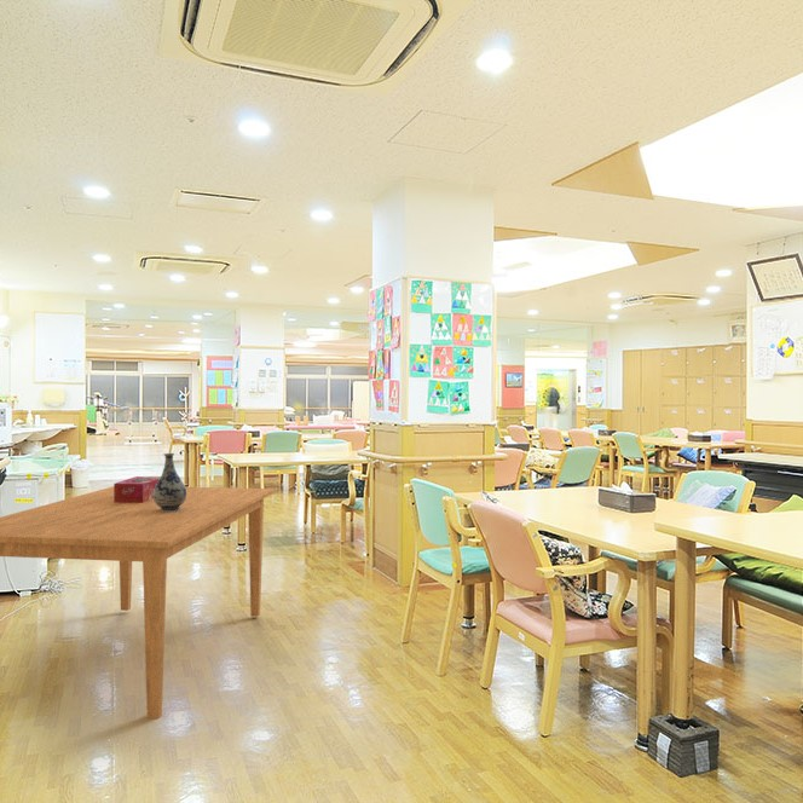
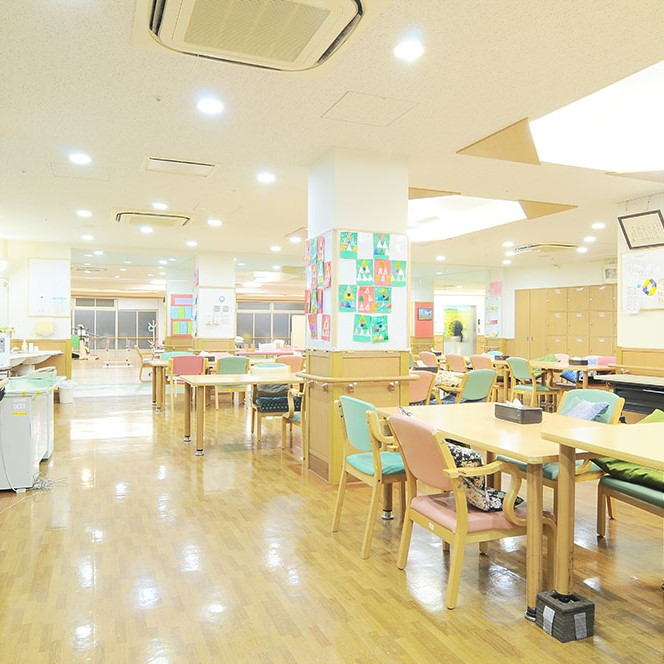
- tissue box [112,475,161,503]
- dining table [0,485,276,720]
- vase [154,452,186,512]
